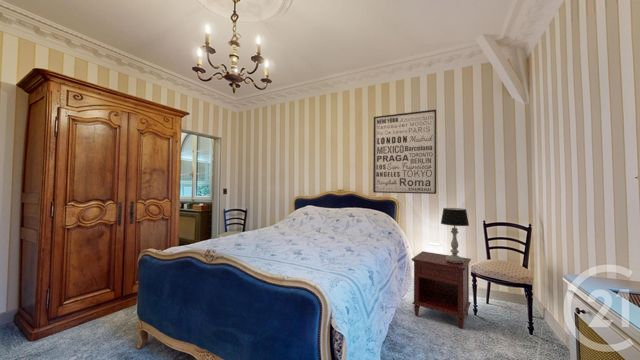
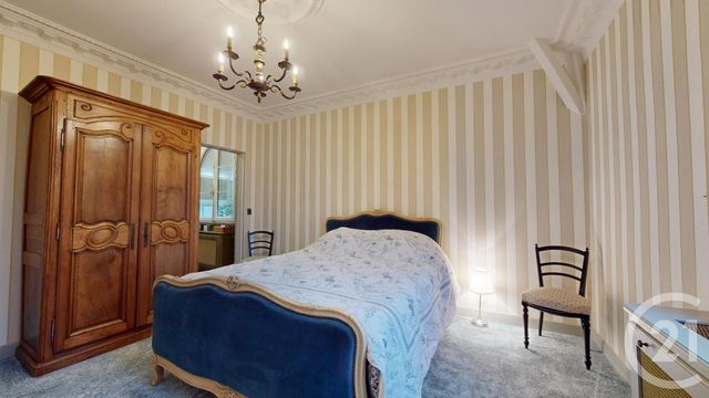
- table lamp [440,207,470,263]
- nightstand [411,250,472,330]
- wall art [372,109,437,195]
